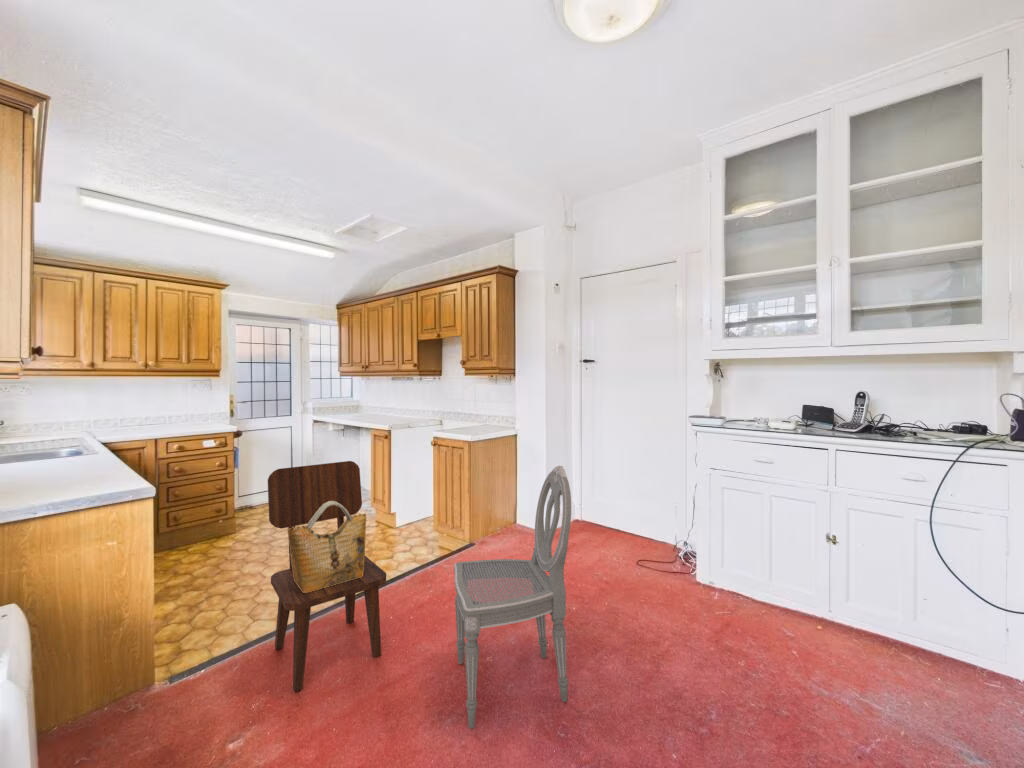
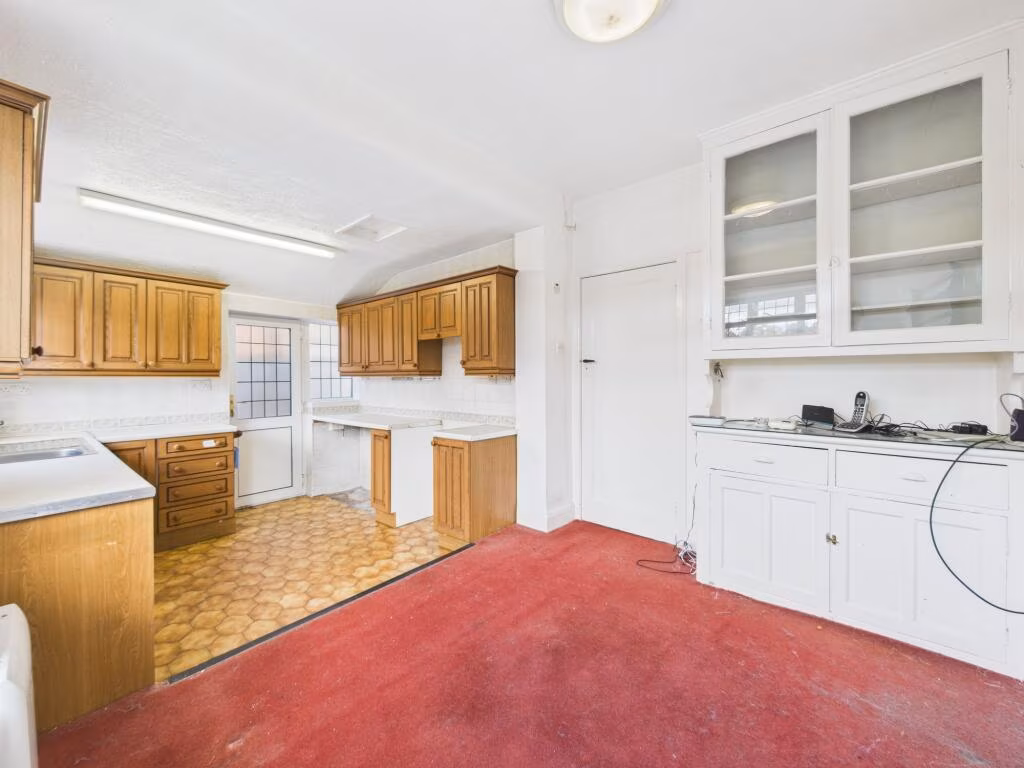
- grocery bag [287,501,367,593]
- dining chair [267,460,387,693]
- dining chair [453,465,572,729]
